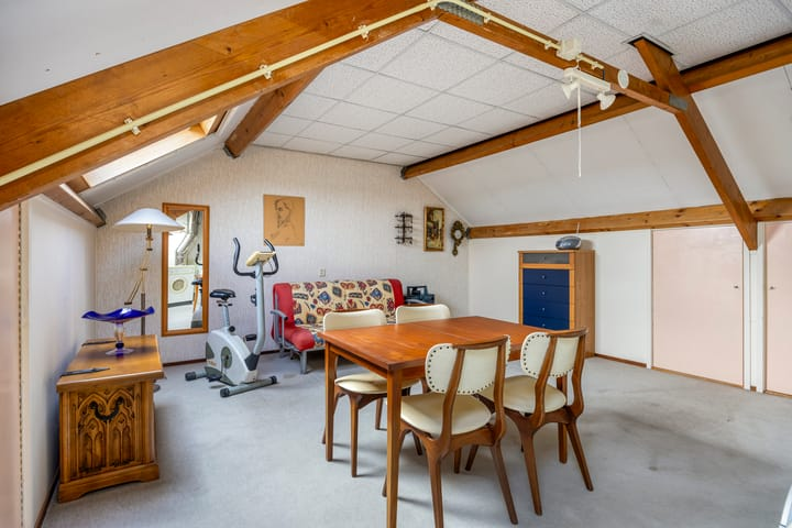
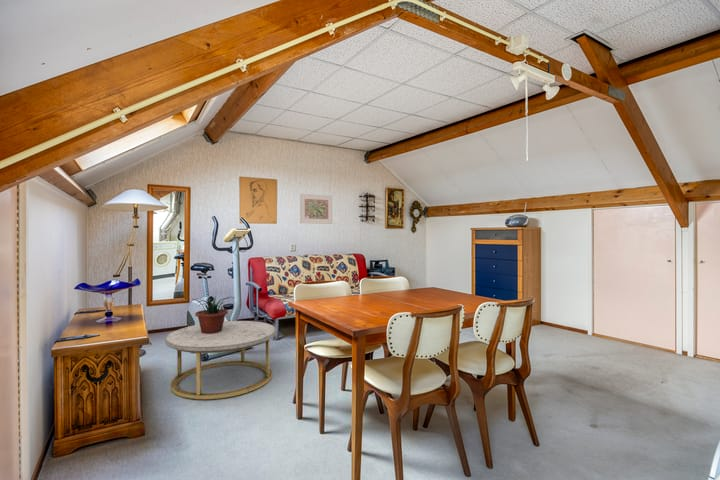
+ potted plant [192,295,235,334]
+ coffee table [164,320,277,400]
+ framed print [299,193,333,225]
